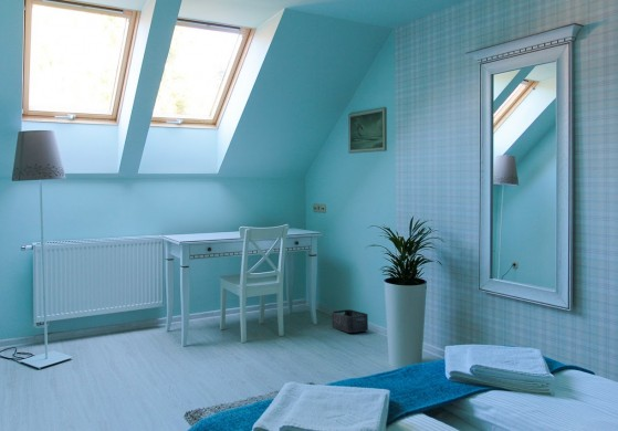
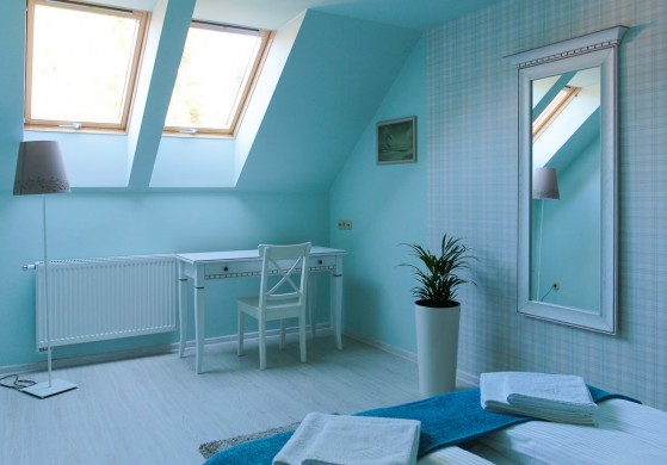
- storage bin [331,308,369,334]
